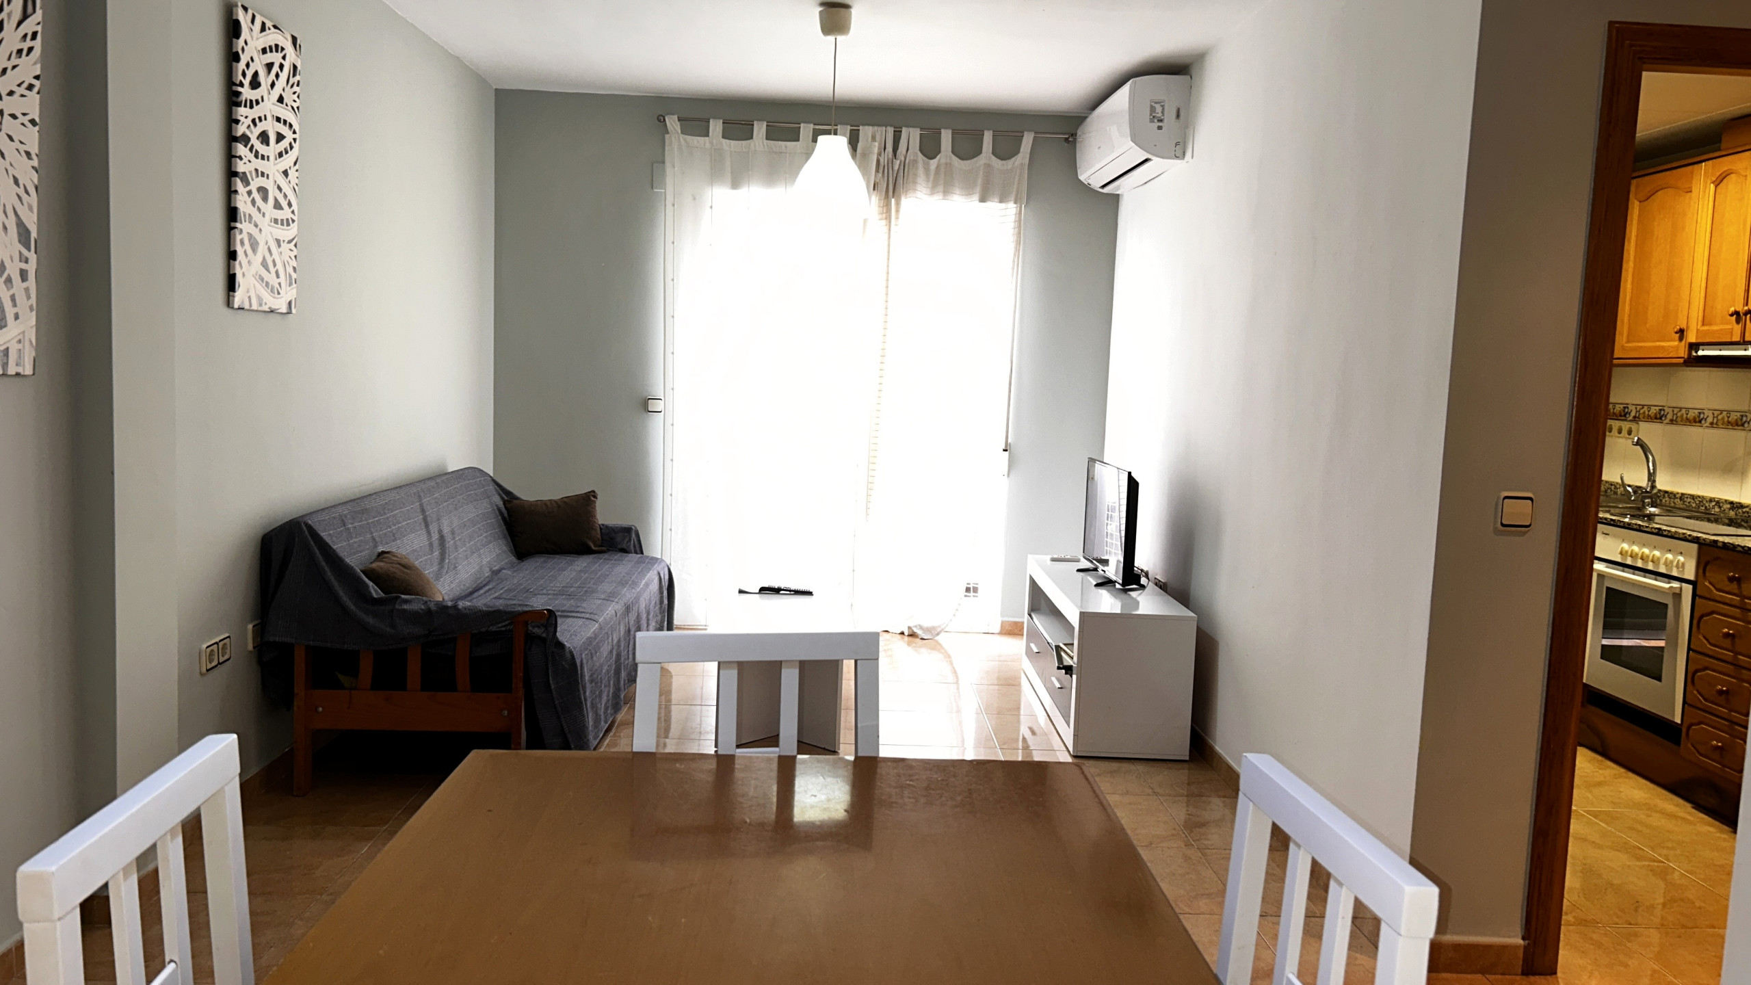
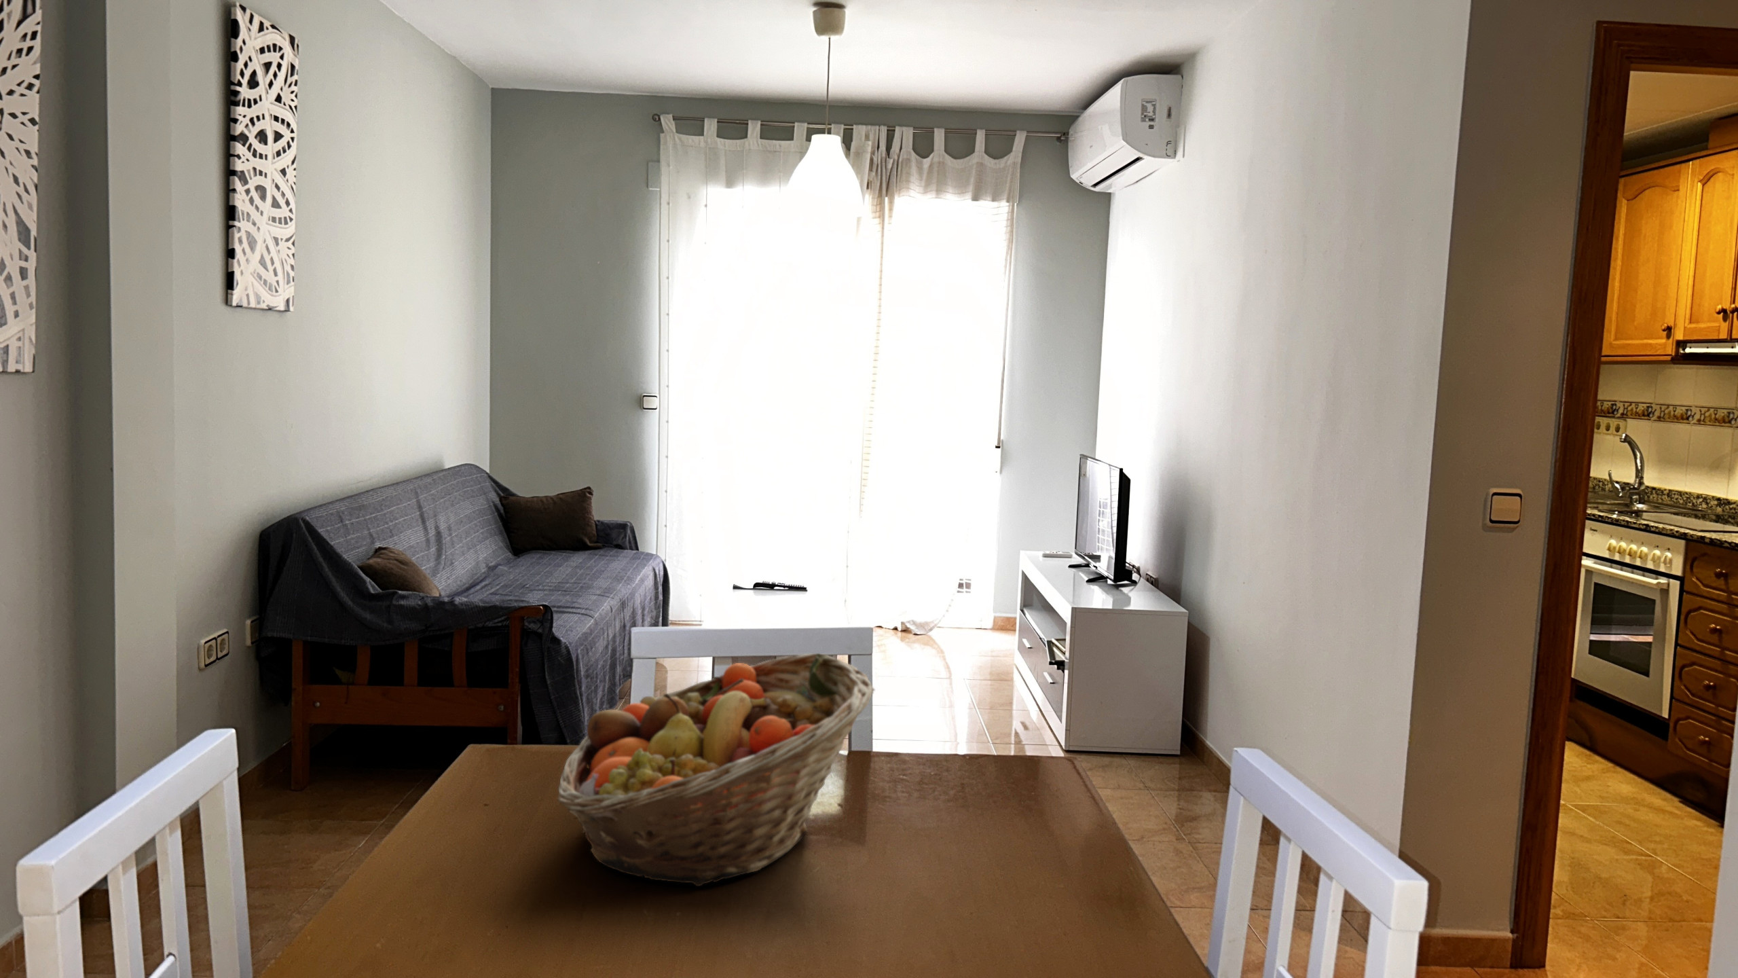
+ fruit basket [556,653,876,887]
